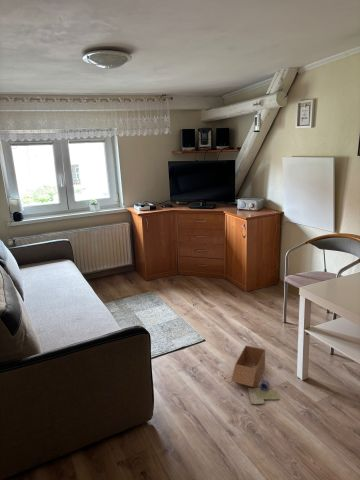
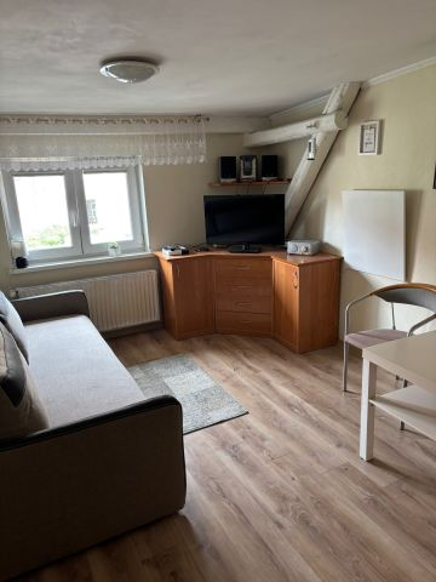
- cardboard box [230,345,281,405]
